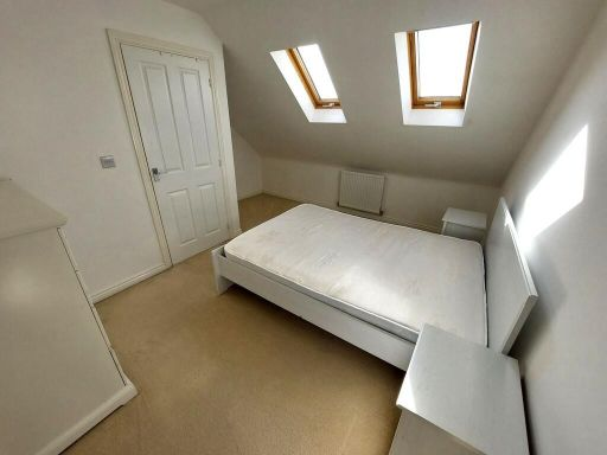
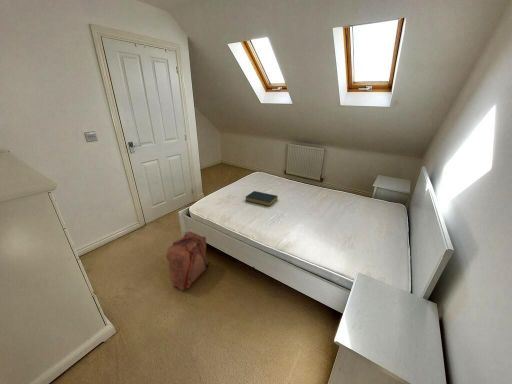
+ hardback book [244,190,279,207]
+ backpack [165,230,211,291]
